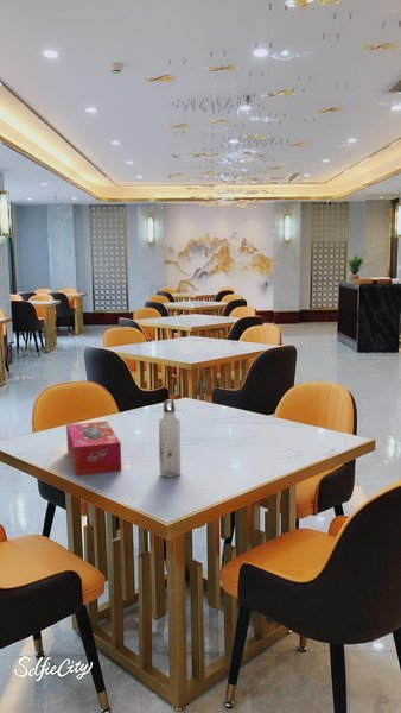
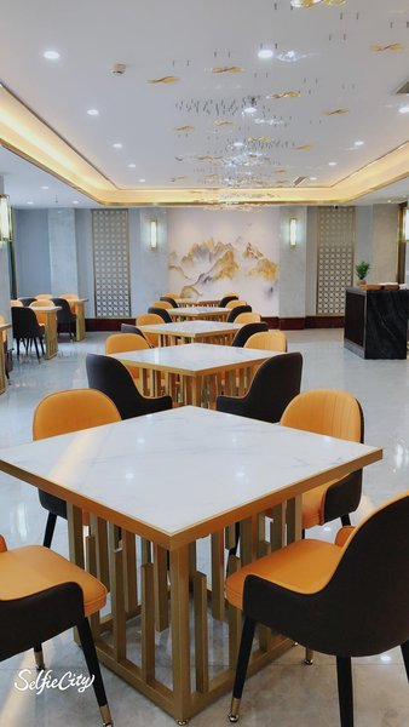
- water bottle [158,399,182,478]
- tissue box [65,421,122,478]
